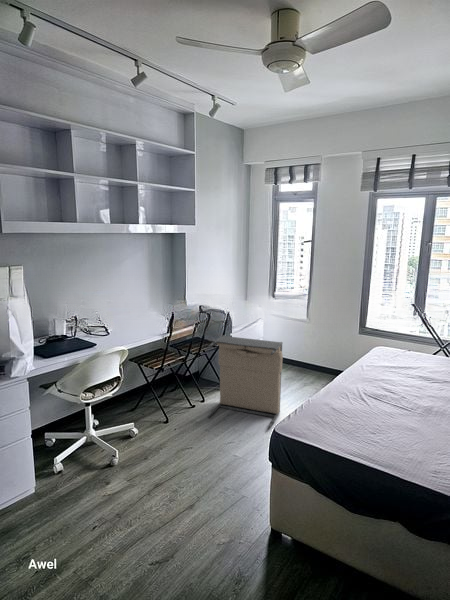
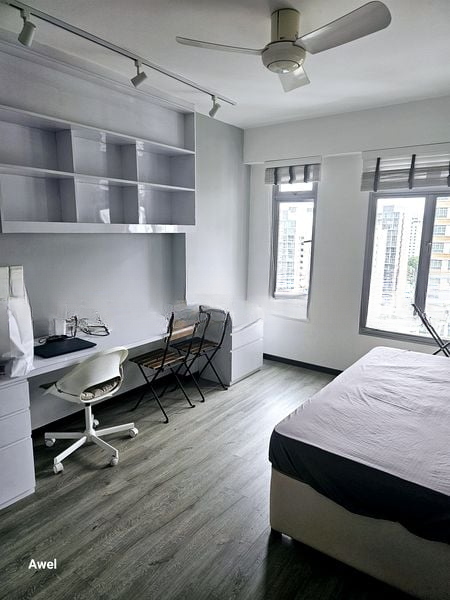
- laundry hamper [207,334,284,431]
